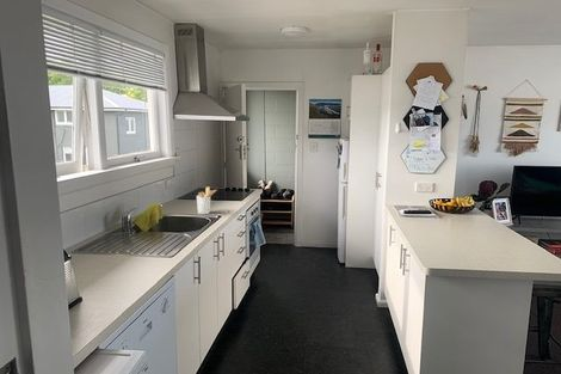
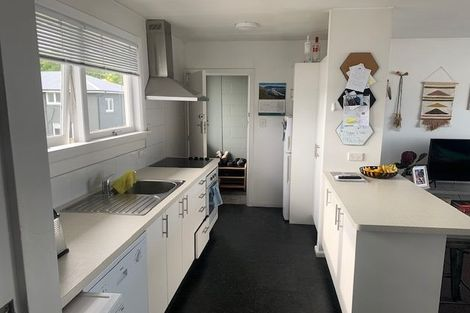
- utensil holder [196,186,217,215]
